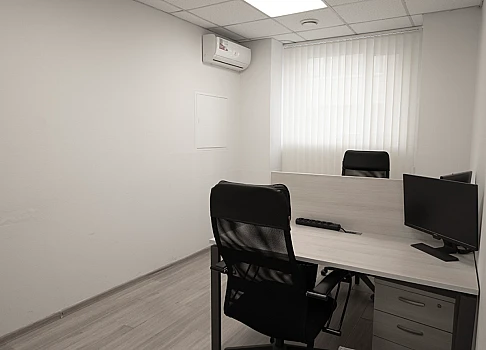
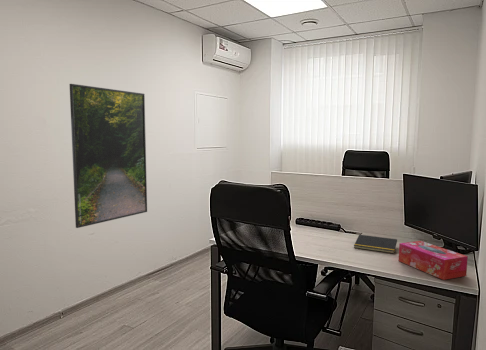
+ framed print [68,83,148,229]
+ tissue box [398,240,469,281]
+ notepad [353,234,398,254]
